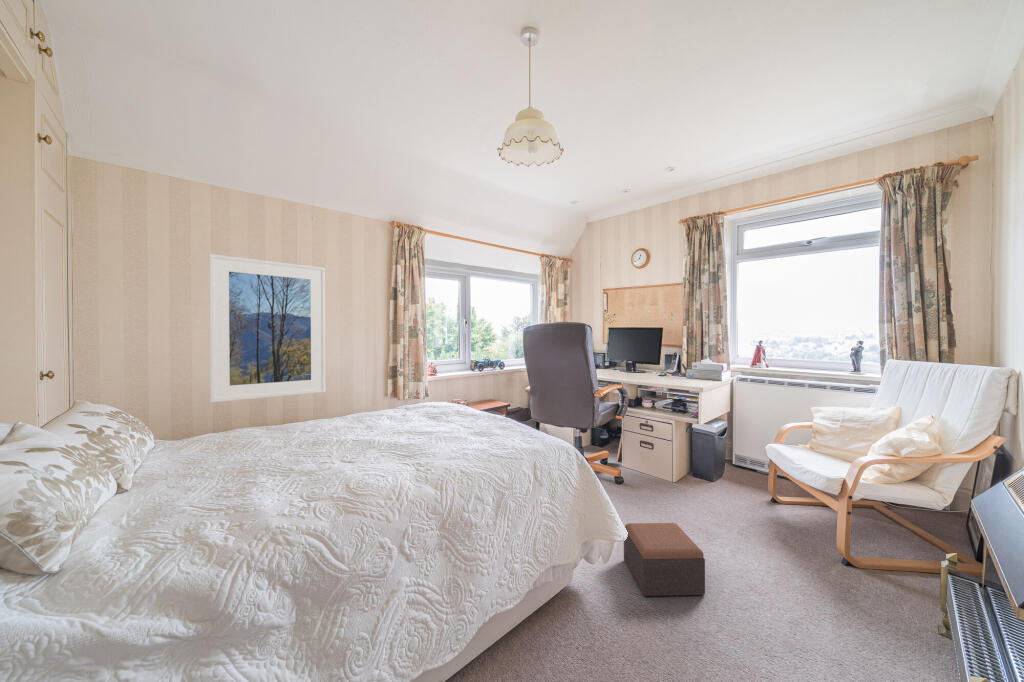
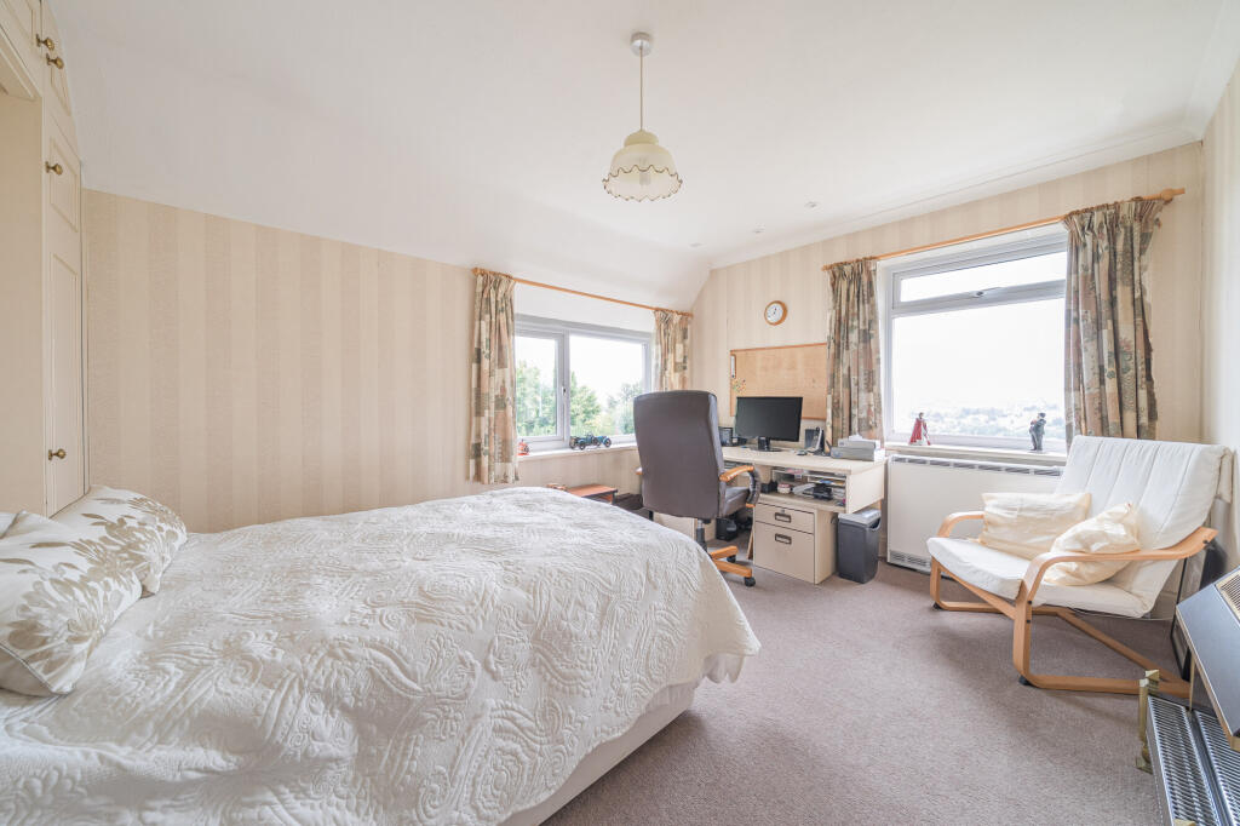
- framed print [208,253,327,403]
- footstool [623,522,706,597]
